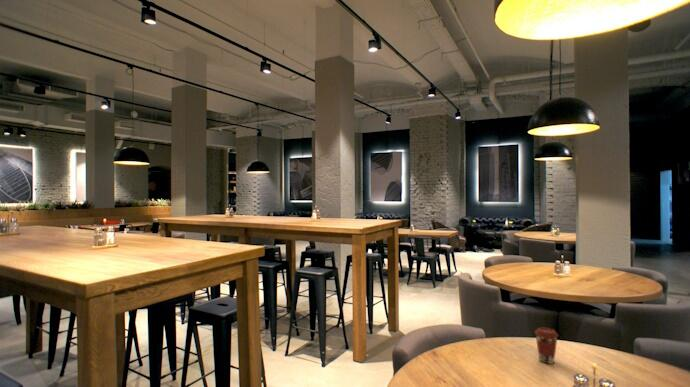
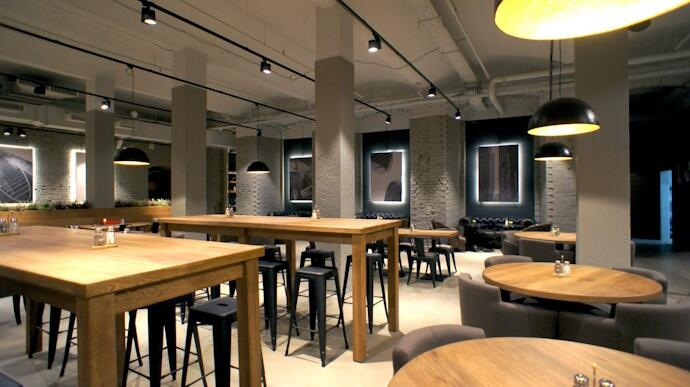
- coffee cup [534,327,559,365]
